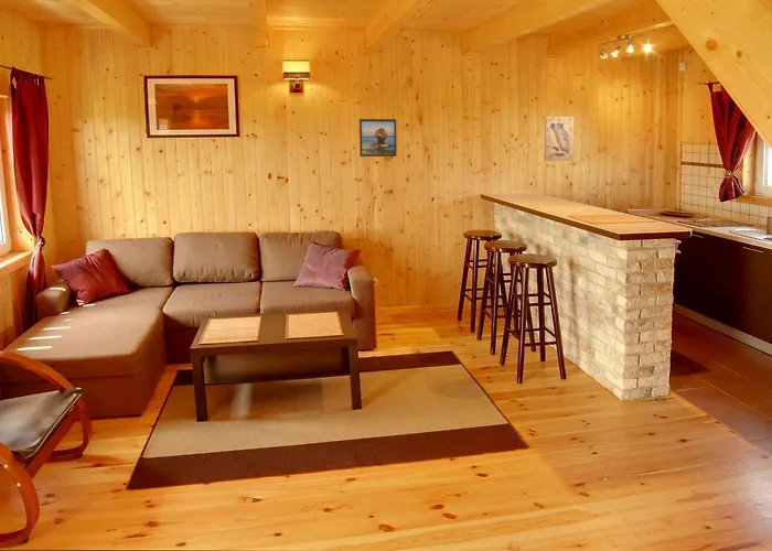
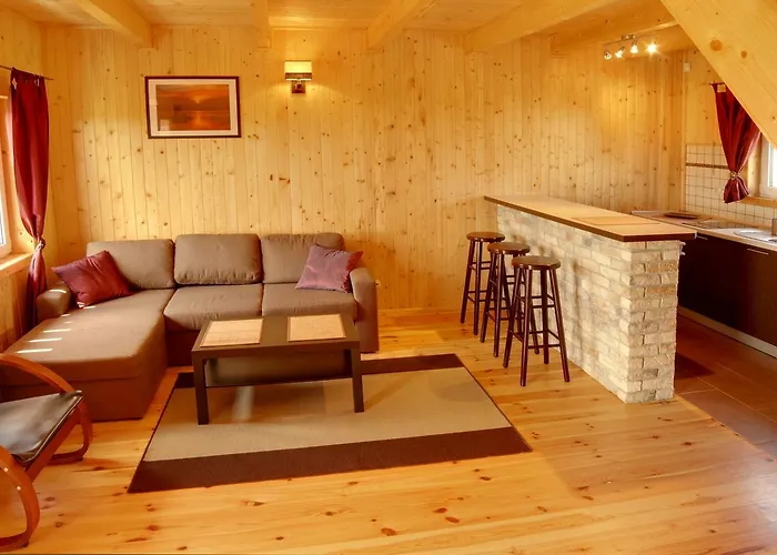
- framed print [358,118,397,158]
- wall art [544,116,575,162]
